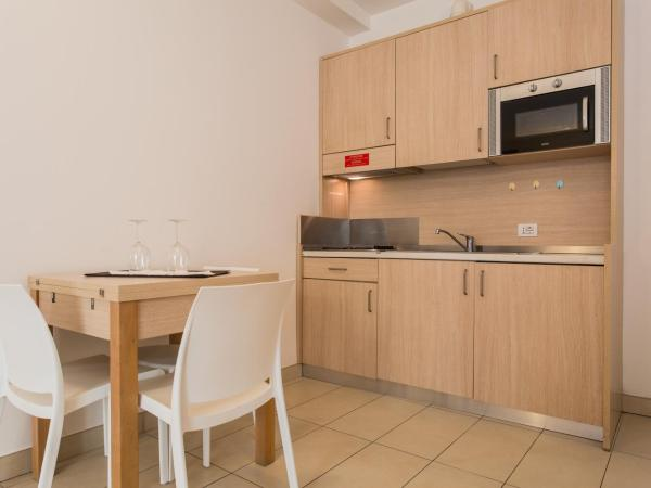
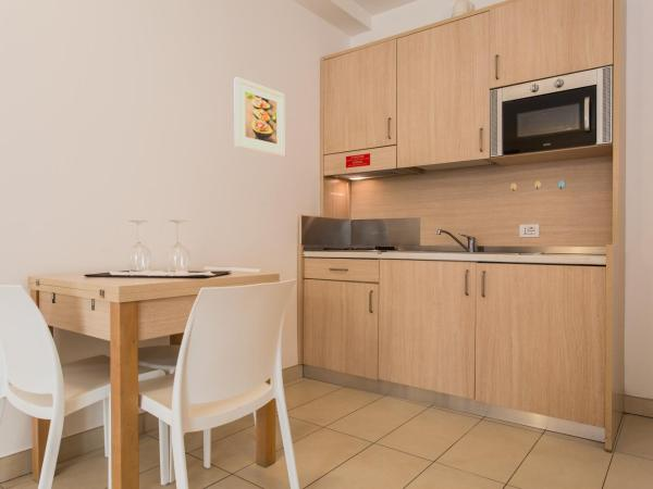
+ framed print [233,76,285,158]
